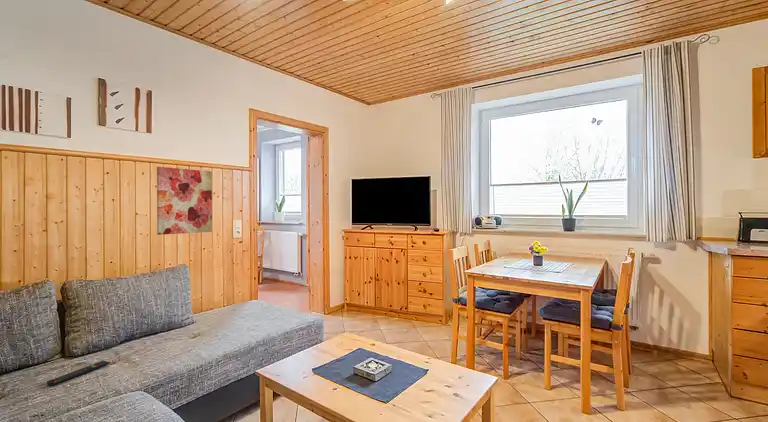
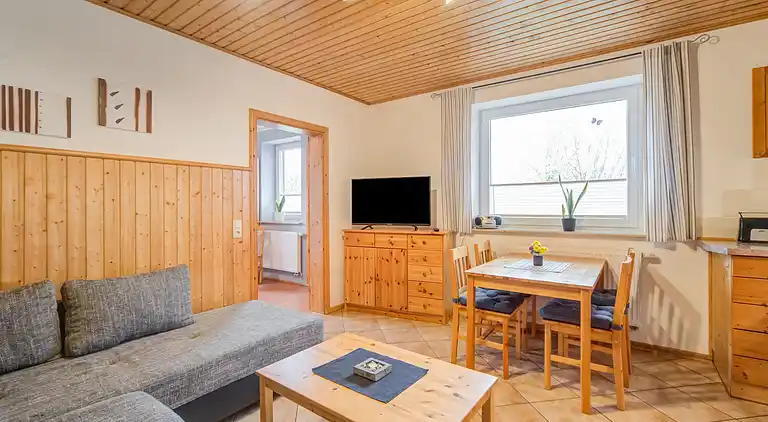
- remote control [46,360,111,387]
- wall art [156,166,213,236]
